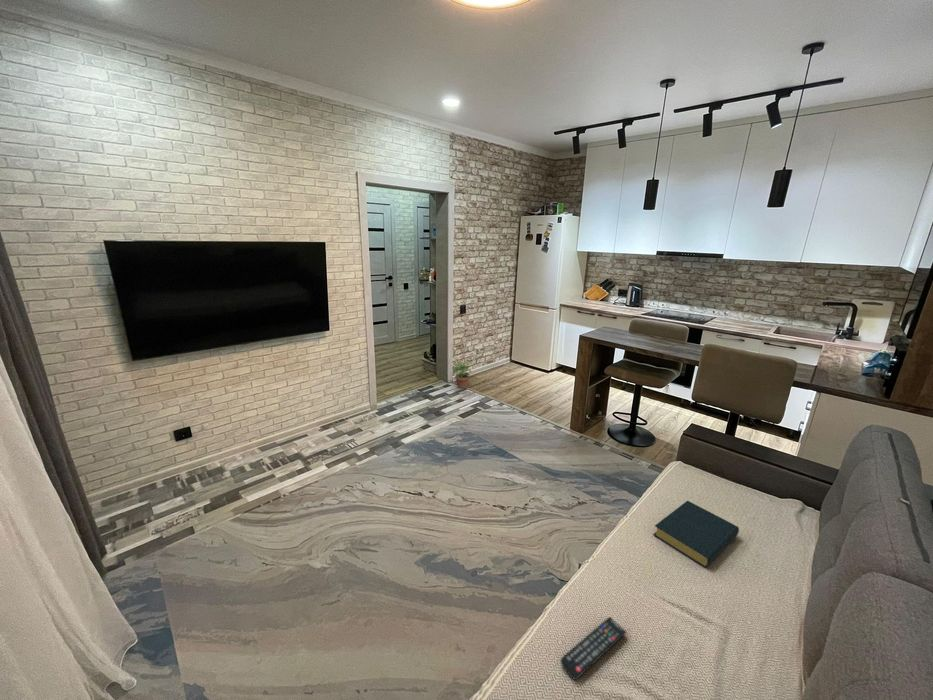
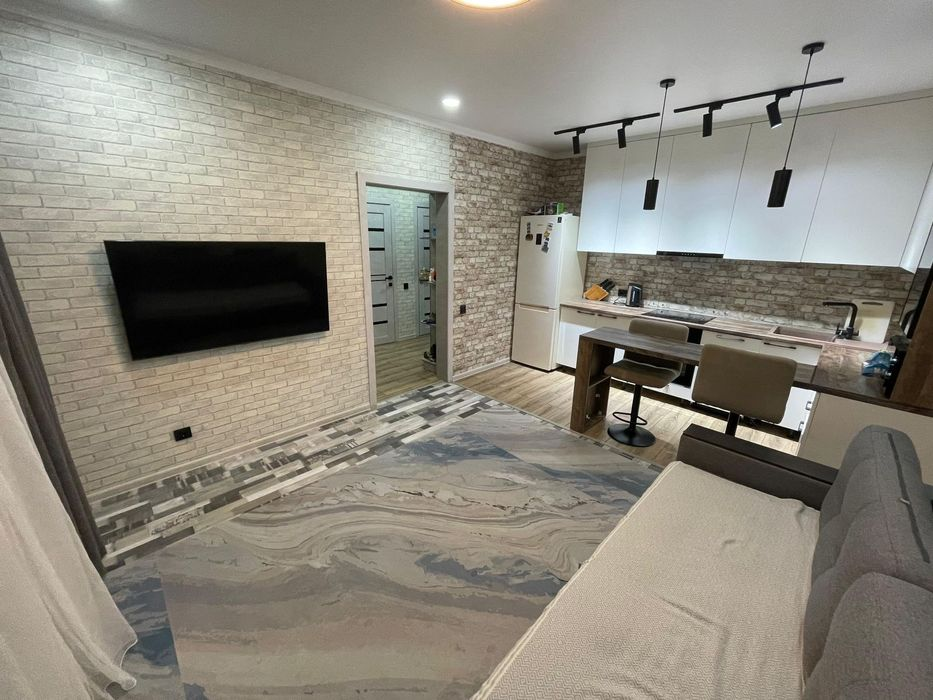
- potted plant [451,360,473,389]
- remote control [559,616,627,681]
- hardback book [652,500,740,569]
